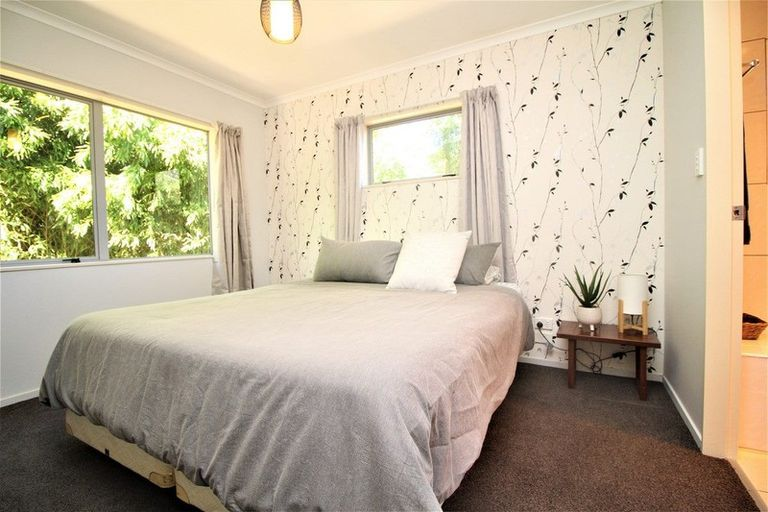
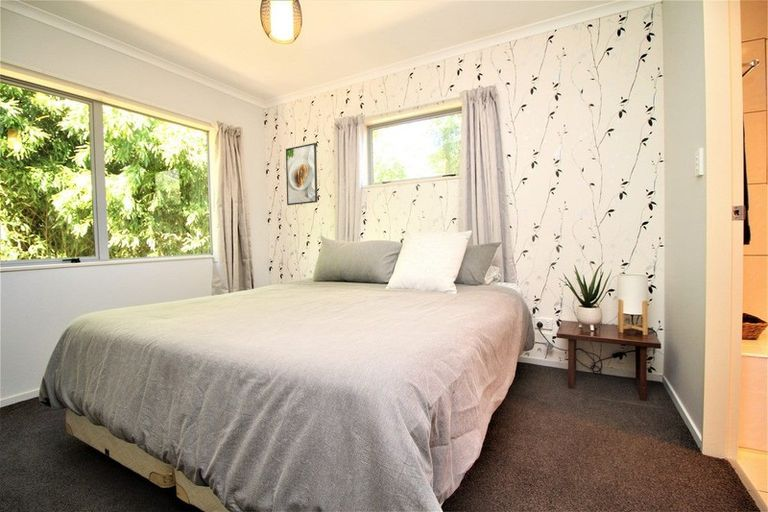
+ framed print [285,142,318,206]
